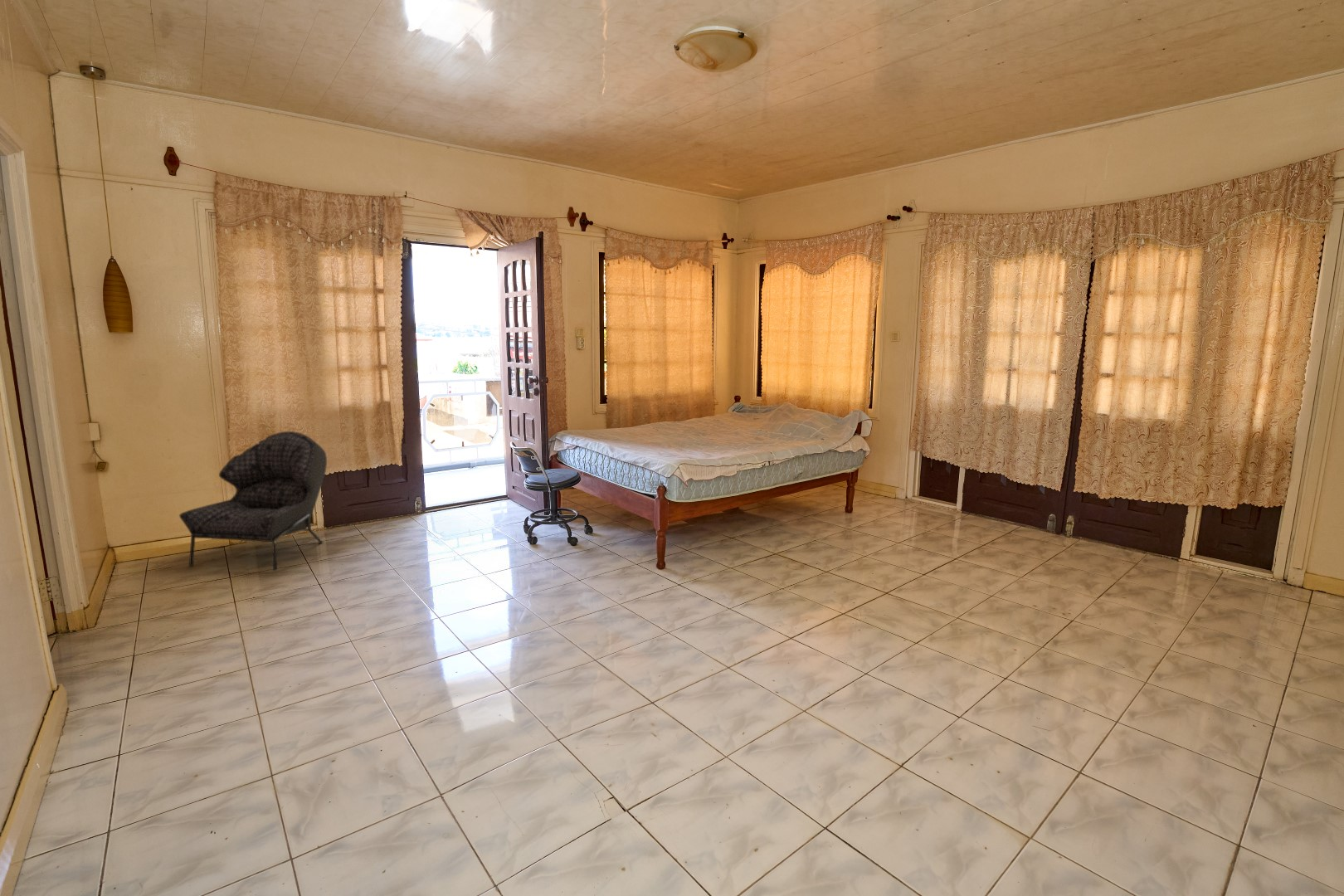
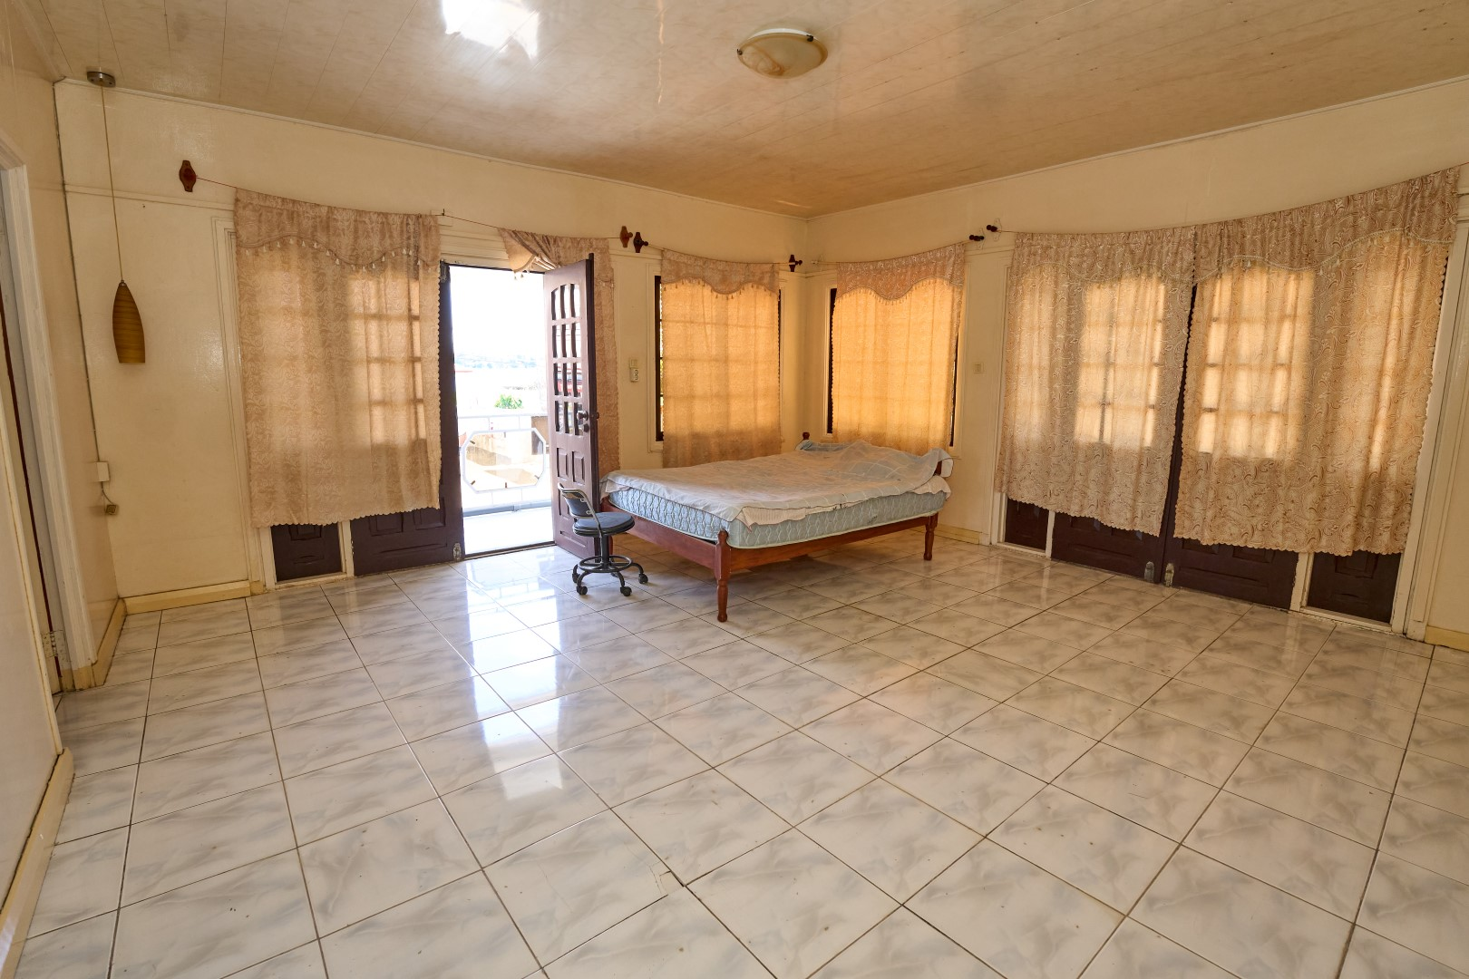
- armchair [178,431,328,572]
